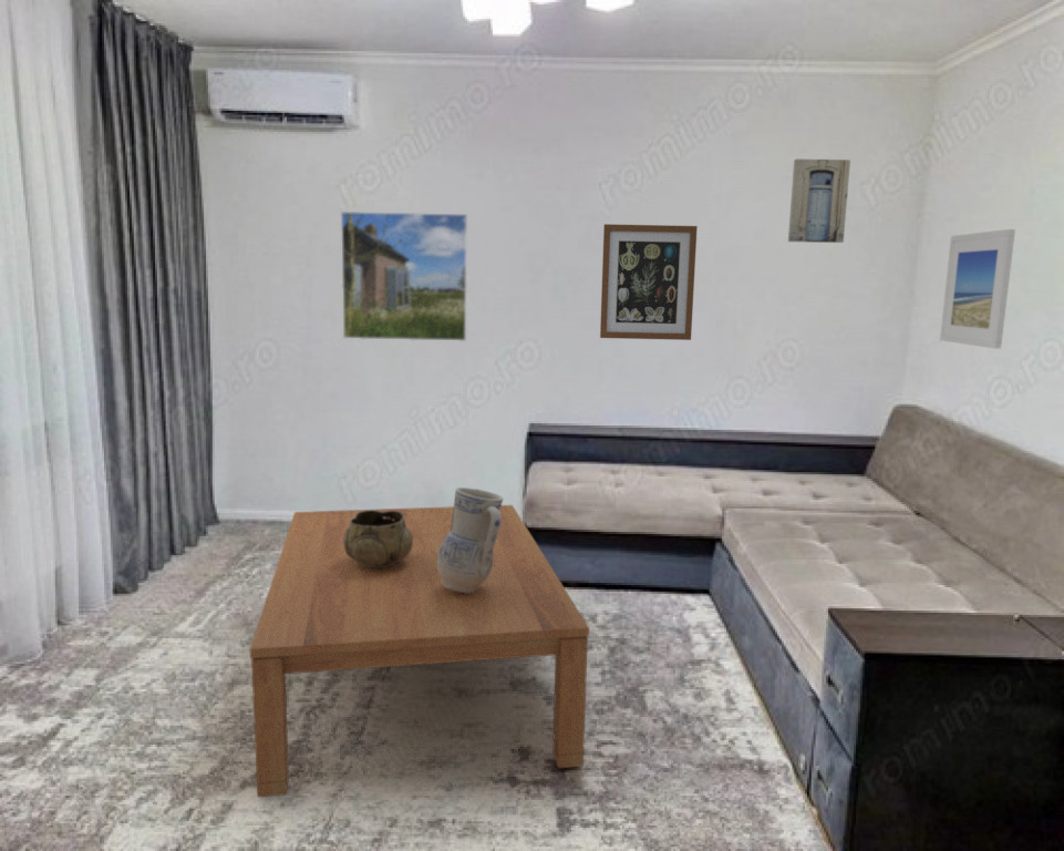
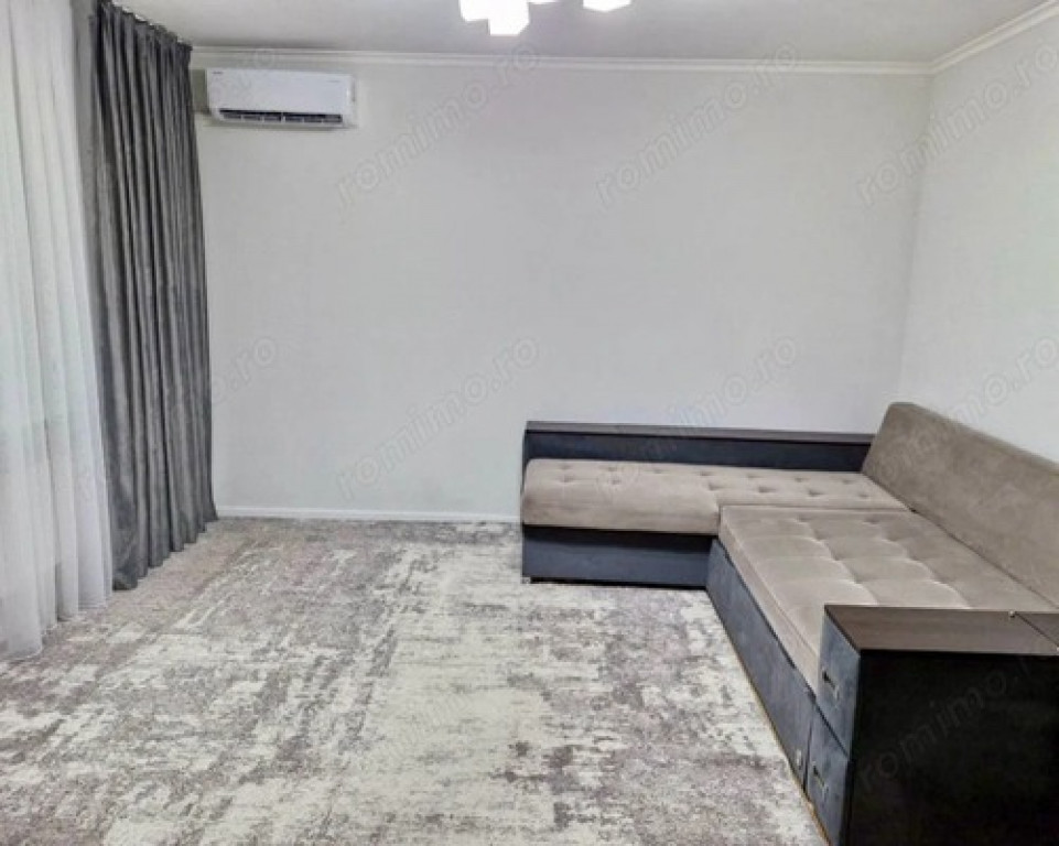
- wall art [599,223,699,341]
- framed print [340,211,468,342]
- wall art [787,158,851,244]
- decorative bowl [343,509,413,568]
- coffee table [249,504,590,799]
- vase [437,486,505,593]
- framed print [939,228,1016,350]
